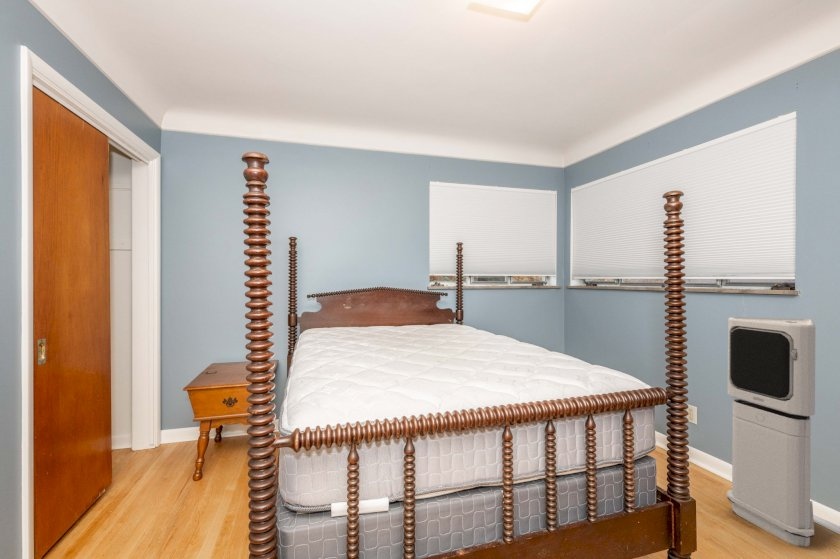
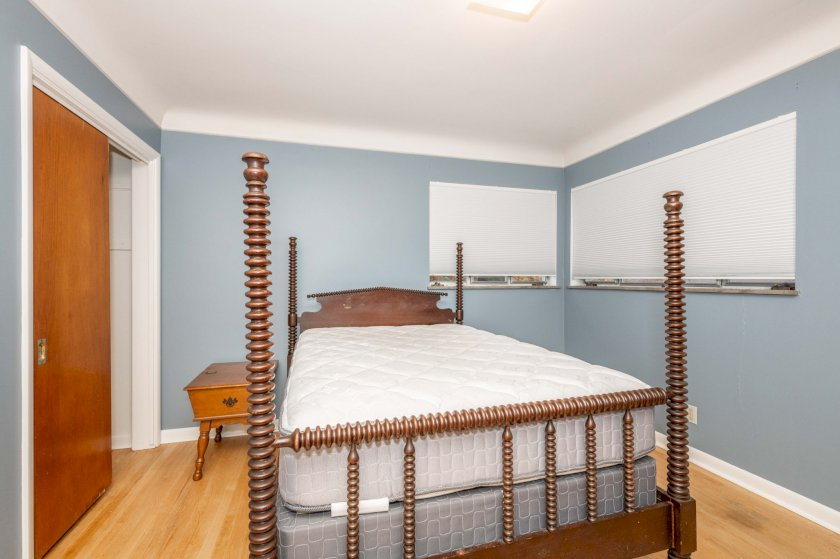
- air purifier [726,316,816,548]
